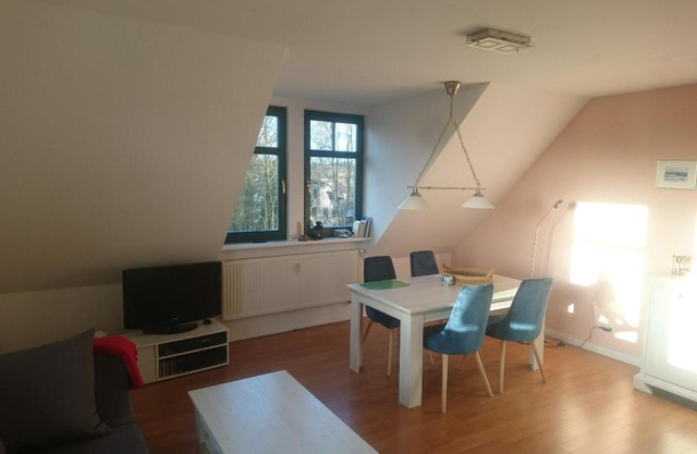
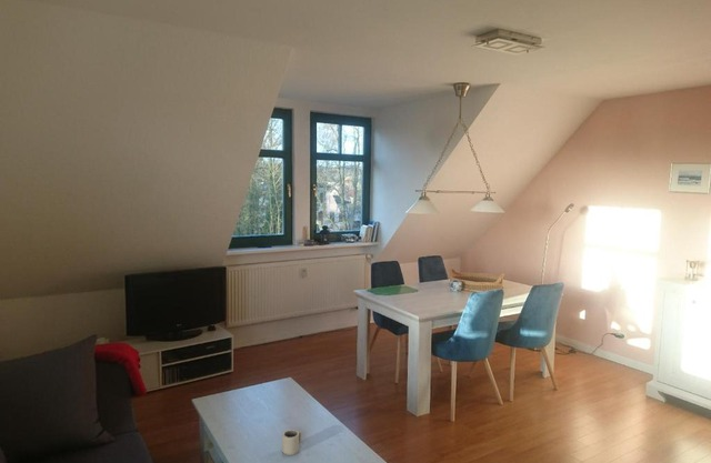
+ cup [281,429,302,456]
